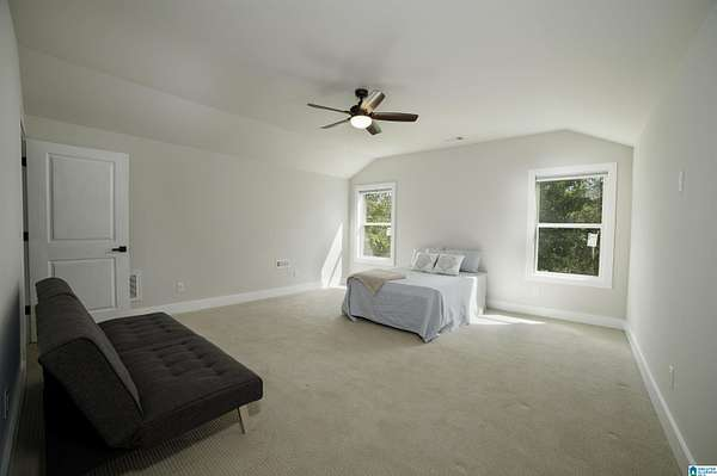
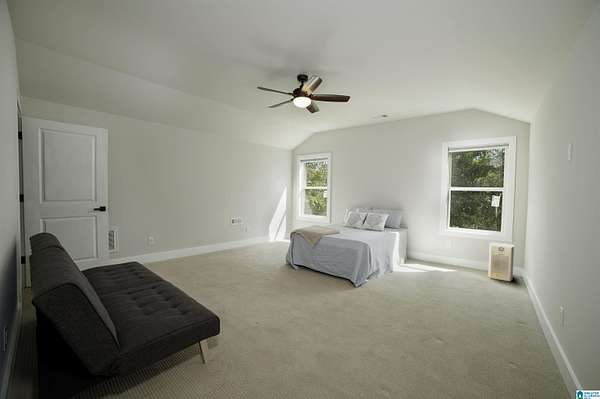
+ fan [488,242,515,282]
